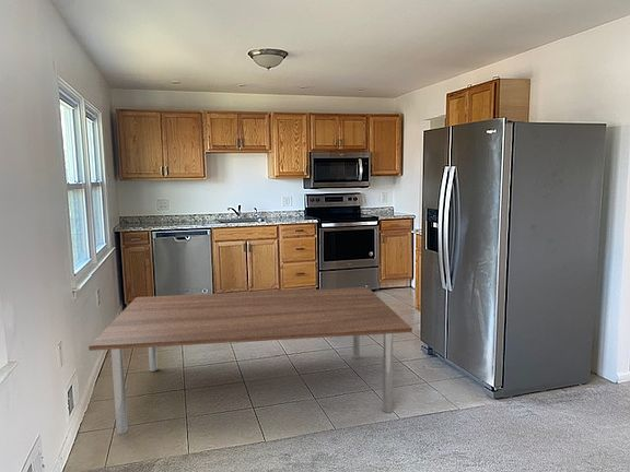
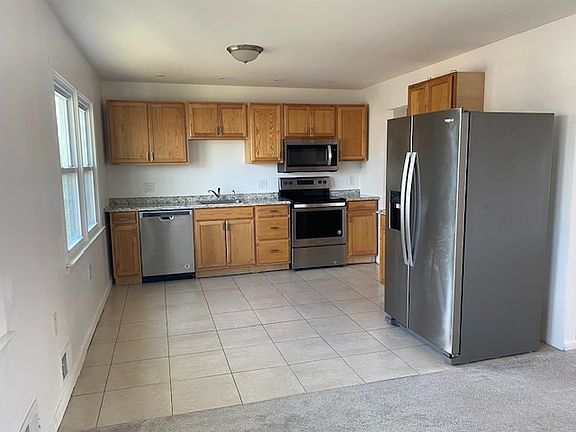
- dining table [88,286,413,435]
